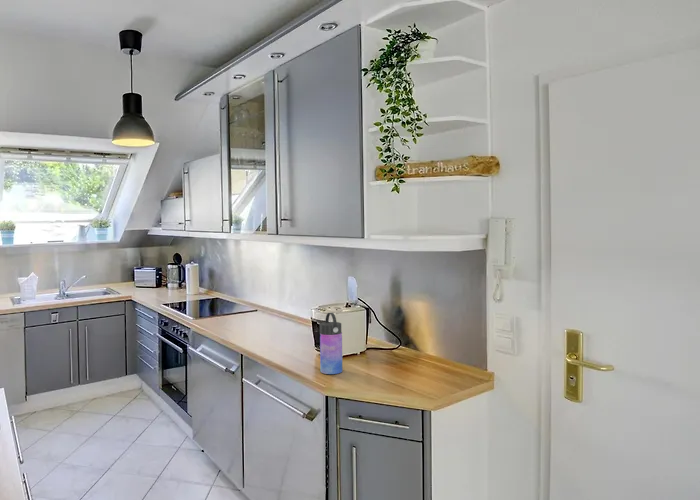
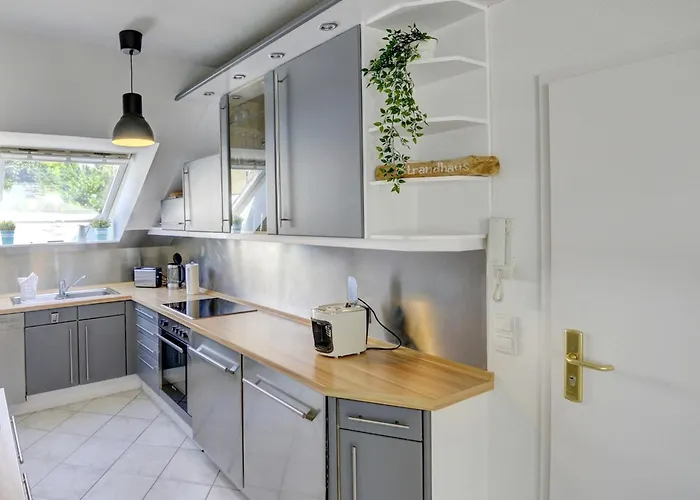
- water bottle [319,312,343,375]
